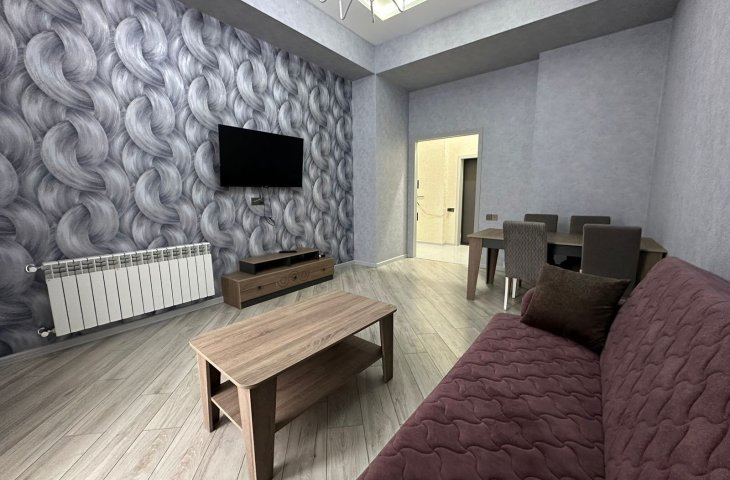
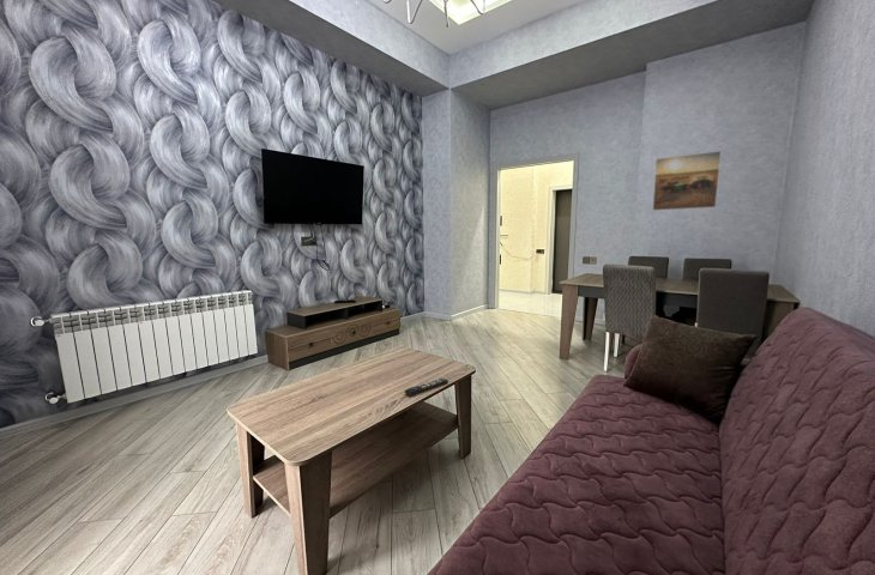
+ remote control [404,376,449,398]
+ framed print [651,150,723,212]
